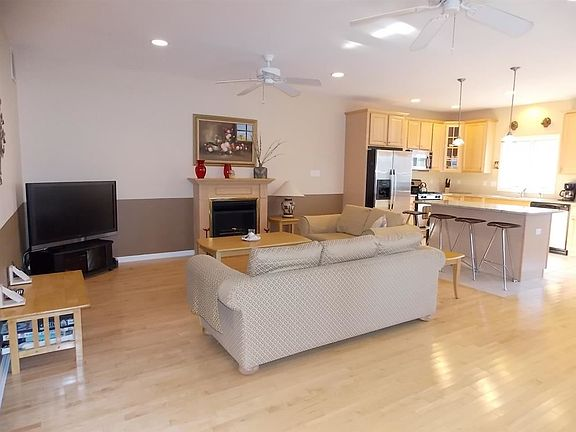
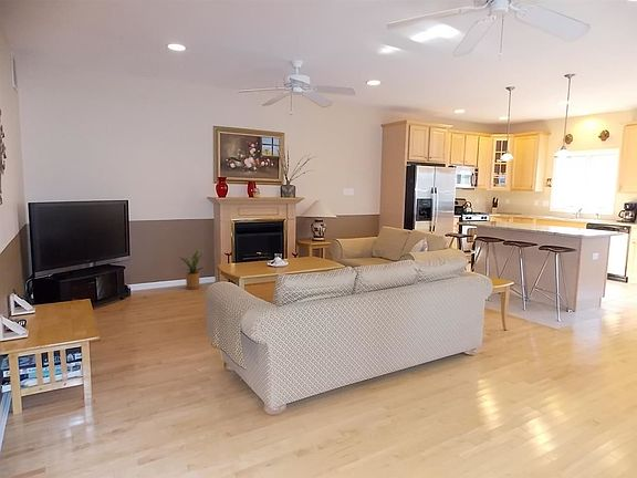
+ house plant [177,248,207,290]
